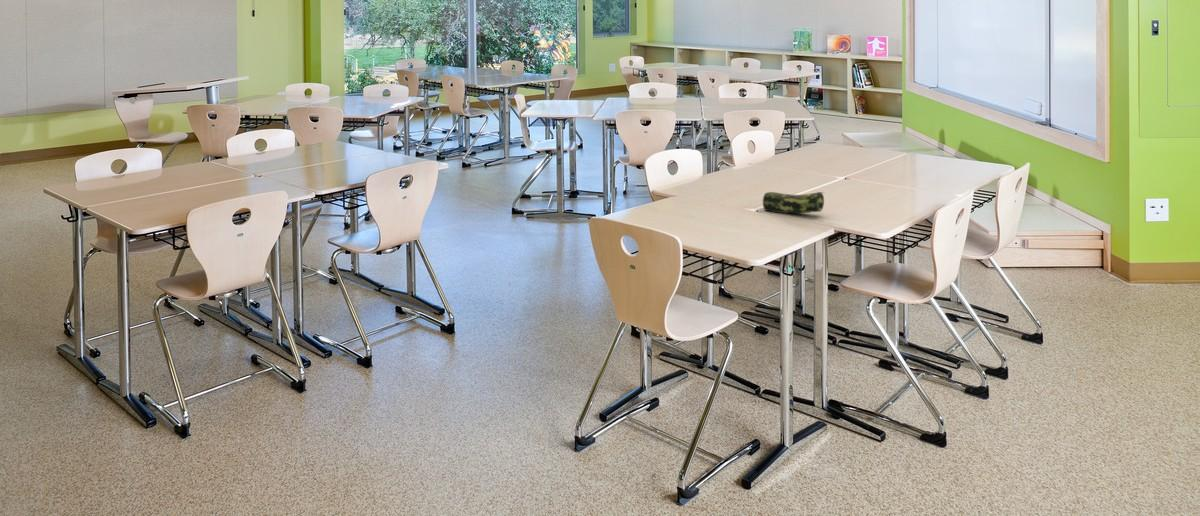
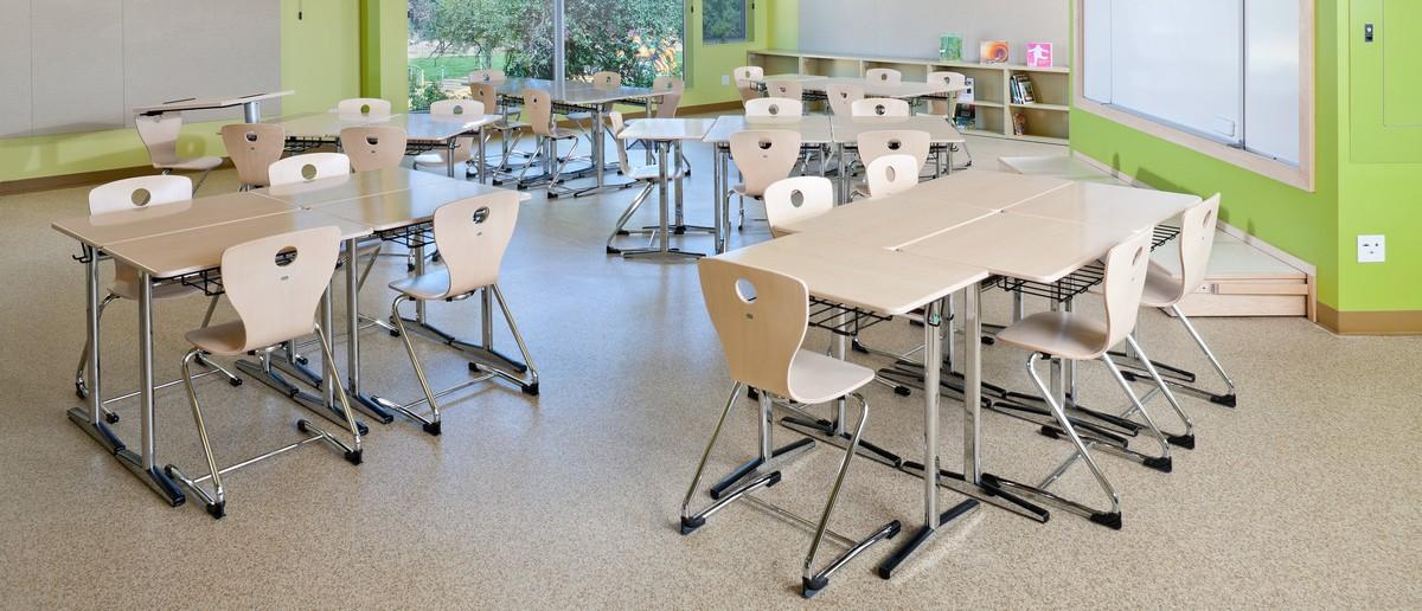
- pencil case [762,191,826,214]
